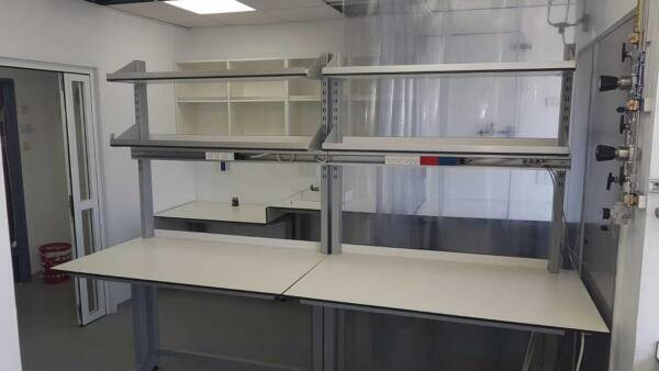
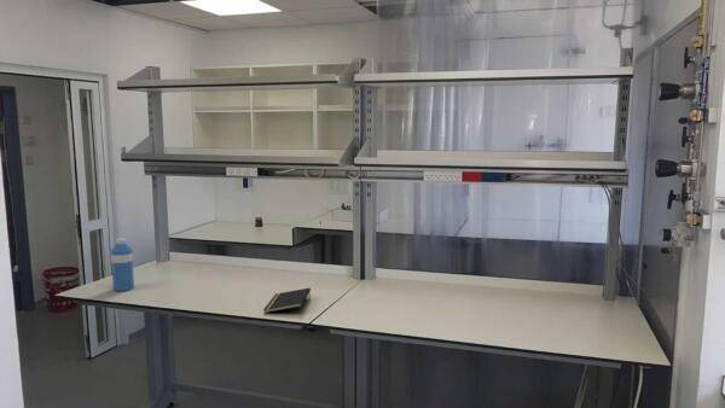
+ water bottle [110,237,135,292]
+ notepad [262,286,312,314]
